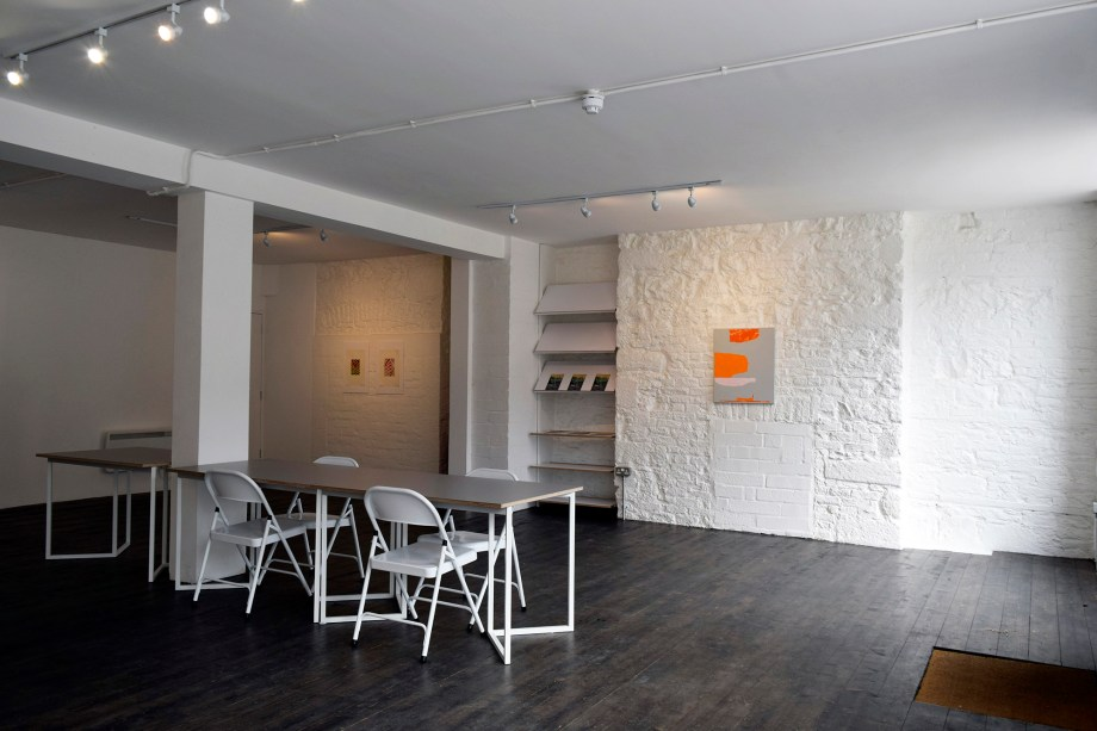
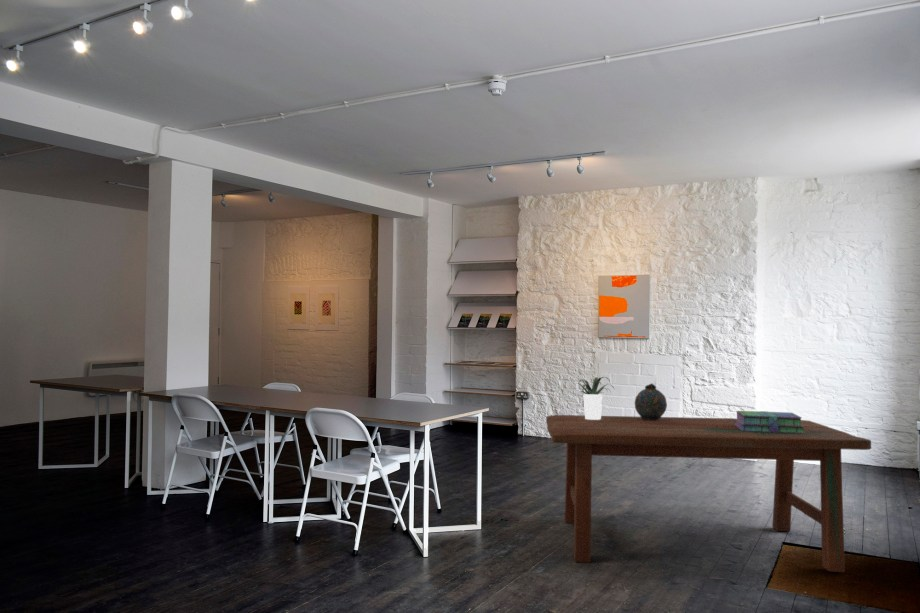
+ potted plant [577,376,615,420]
+ dining table [545,414,872,573]
+ snuff bottle [634,382,668,421]
+ stack of books [734,410,804,433]
